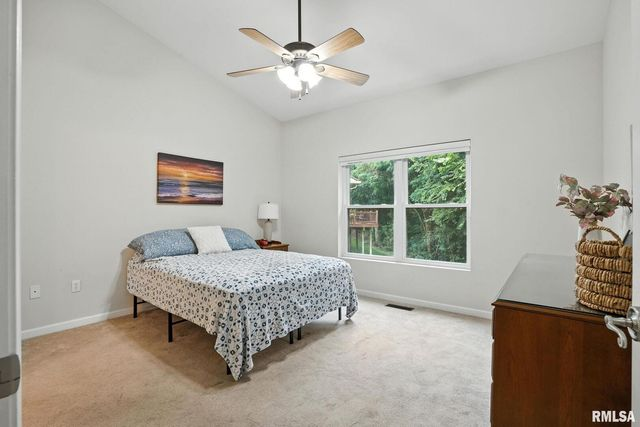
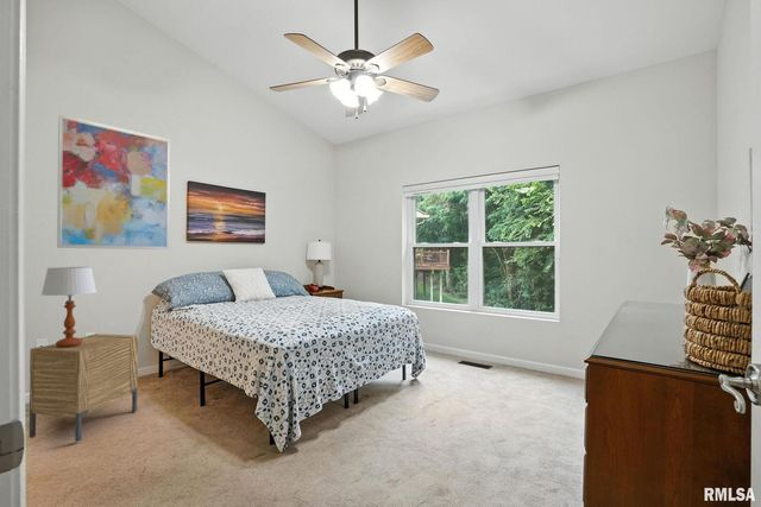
+ table lamp [40,266,98,347]
+ nightstand [29,332,139,443]
+ wall art [56,114,171,251]
